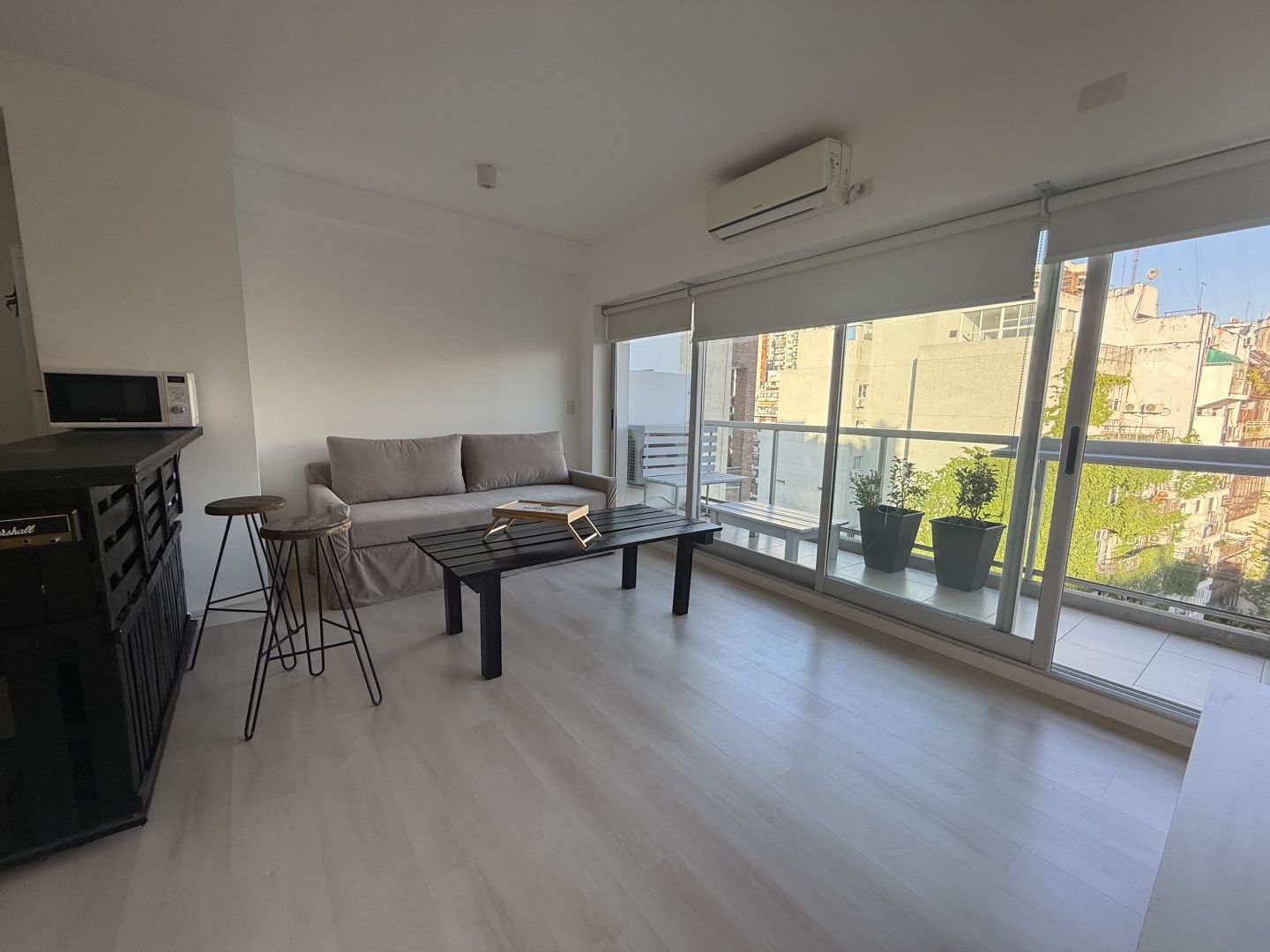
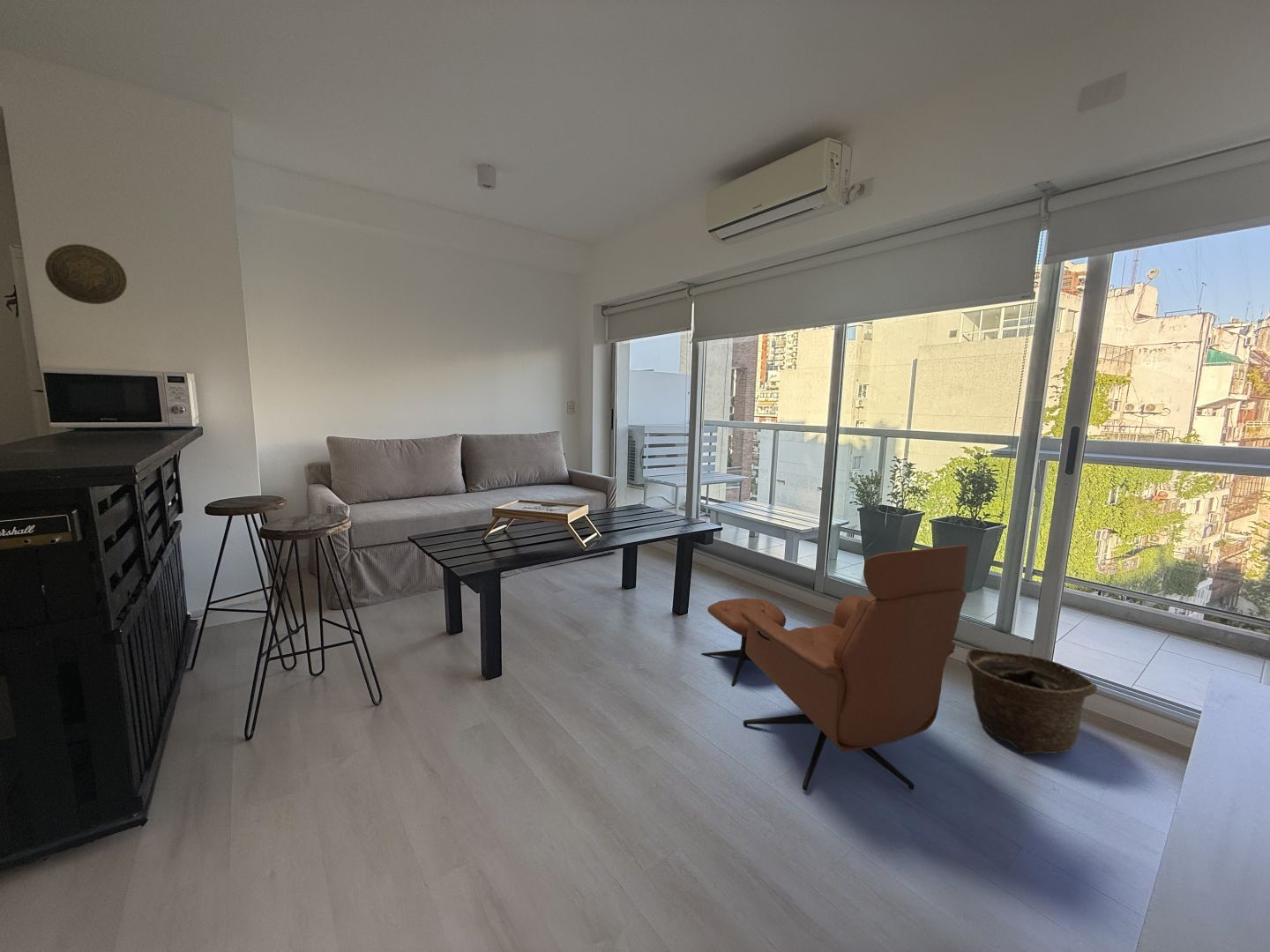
+ armchair [700,544,969,792]
+ basket [965,646,1098,755]
+ decorative plate [44,243,128,305]
